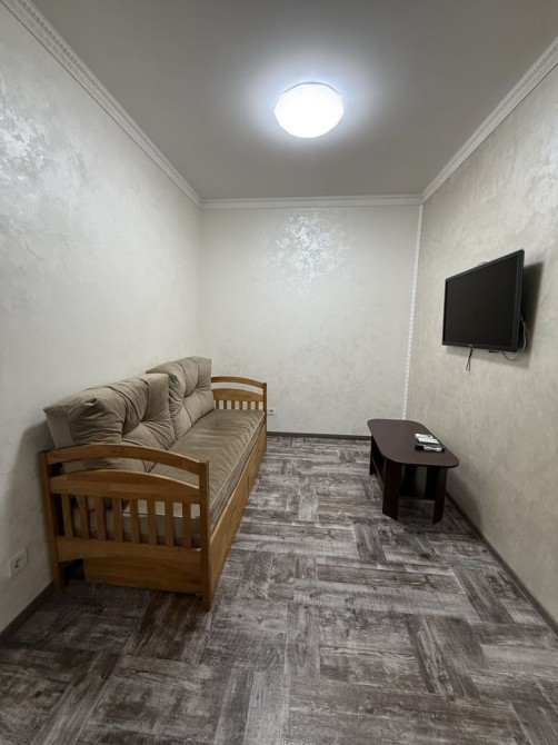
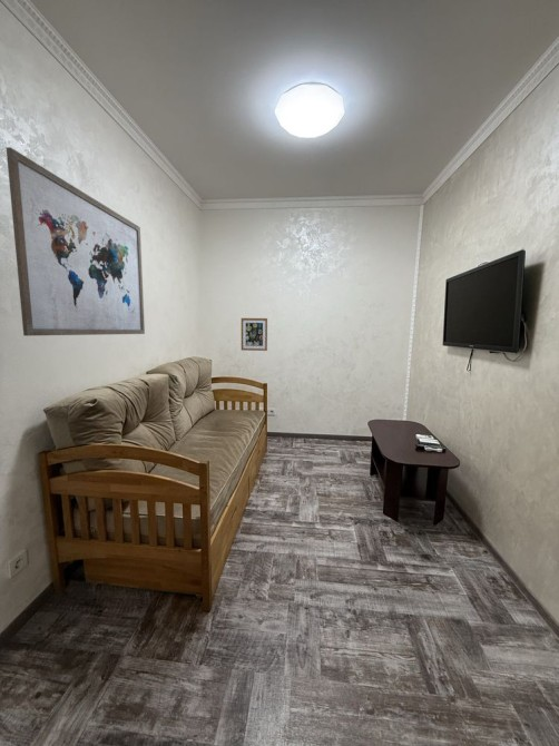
+ wall art [241,317,268,352]
+ wall art [6,146,146,337]
